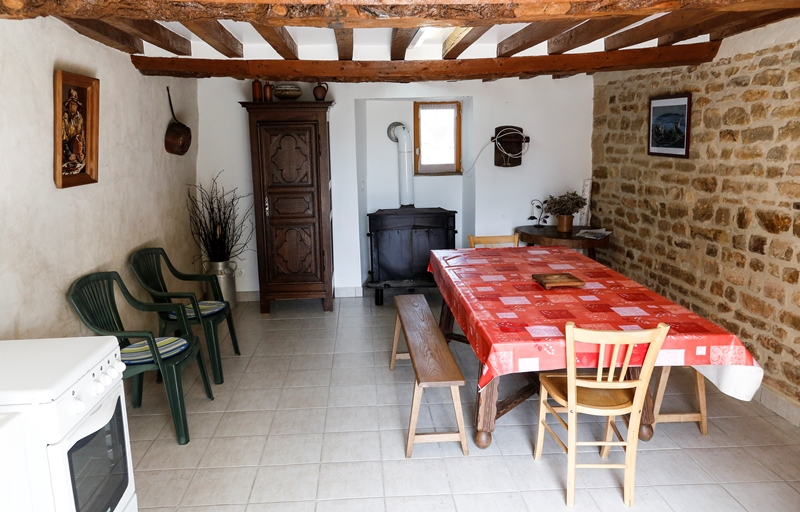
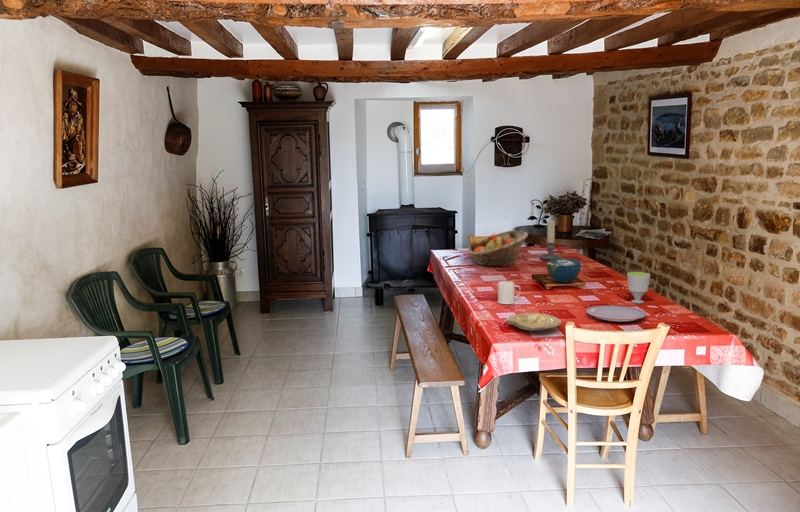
+ plate [505,312,562,332]
+ mug [496,280,521,305]
+ bowl [546,258,582,284]
+ plate [585,304,647,323]
+ cup [626,271,651,304]
+ candle holder [539,220,562,261]
+ fruit basket [467,229,529,267]
